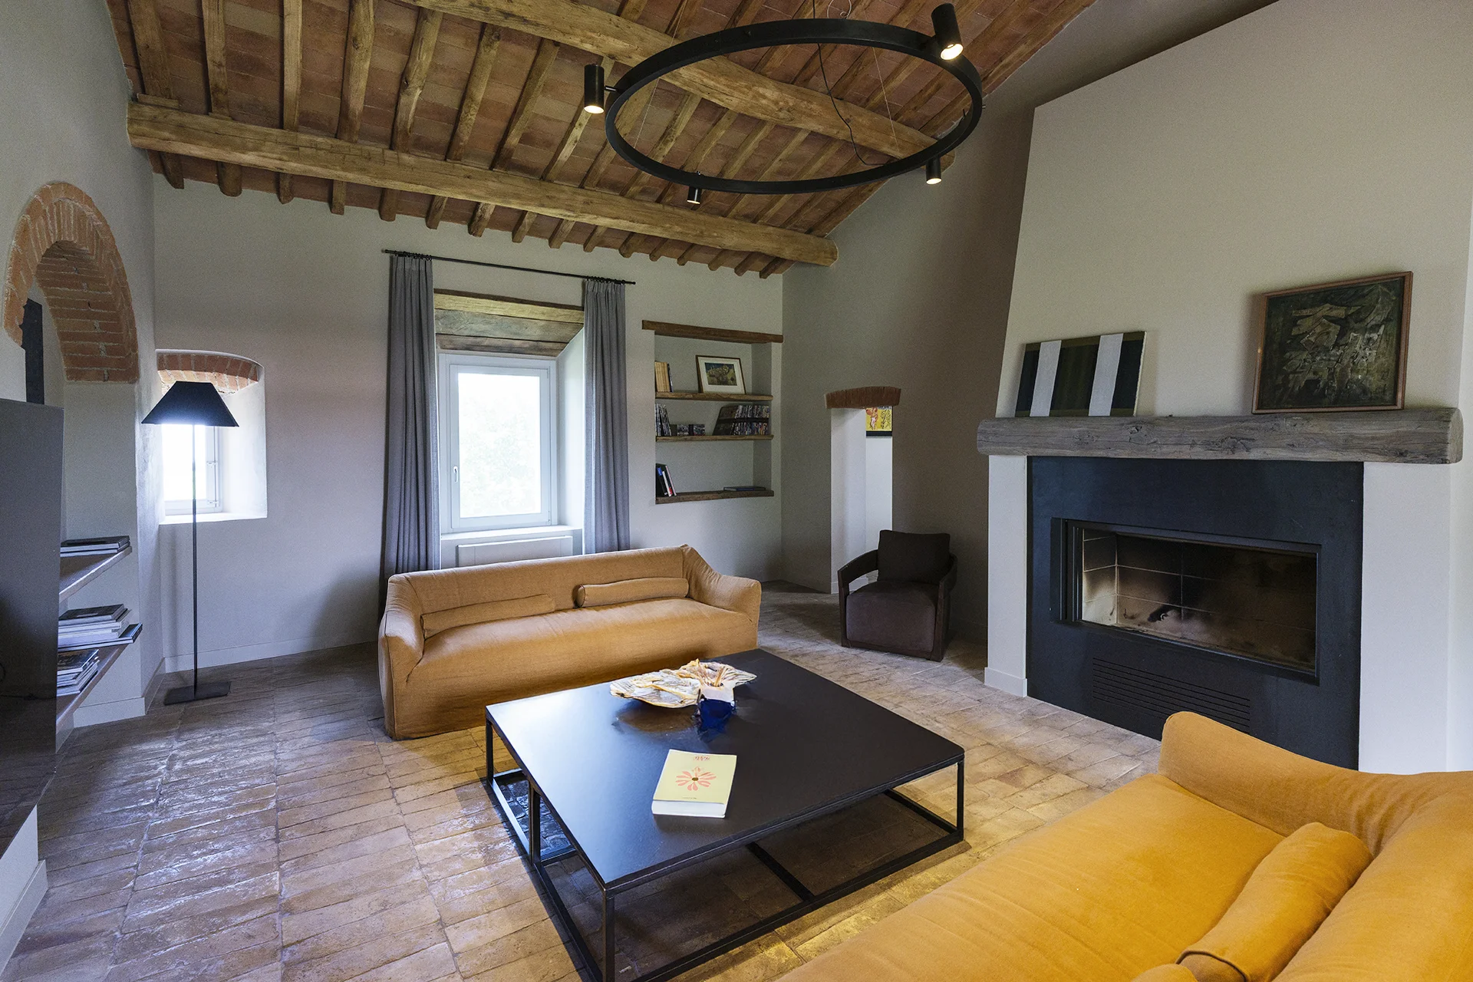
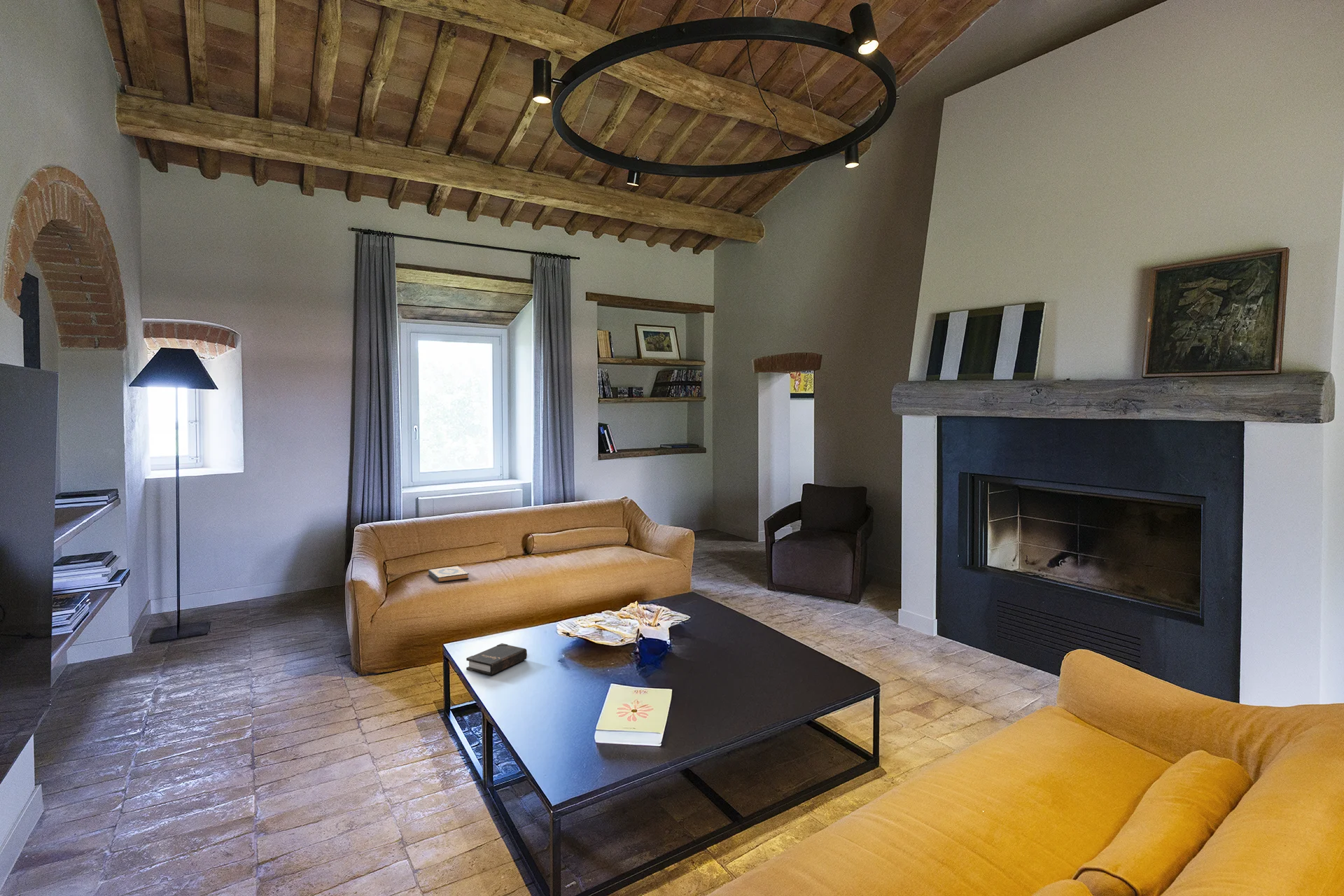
+ hardback book [465,643,528,676]
+ hardback book [428,566,470,583]
